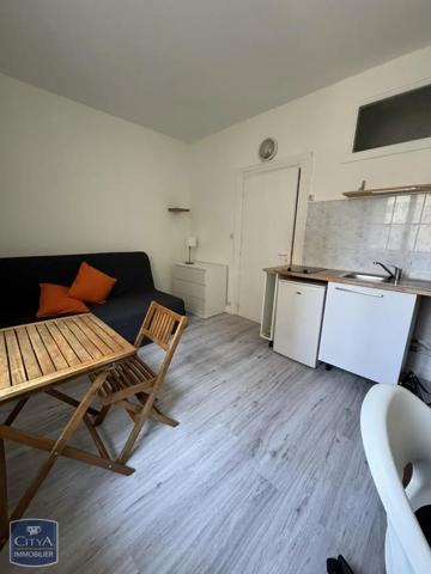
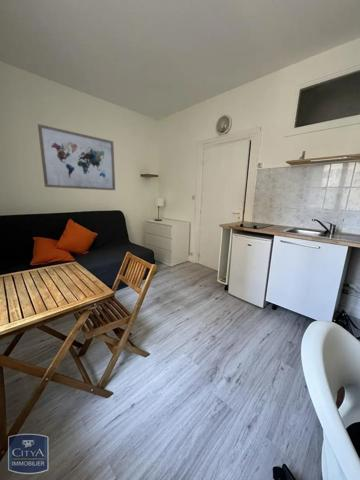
+ wall art [37,123,116,191]
